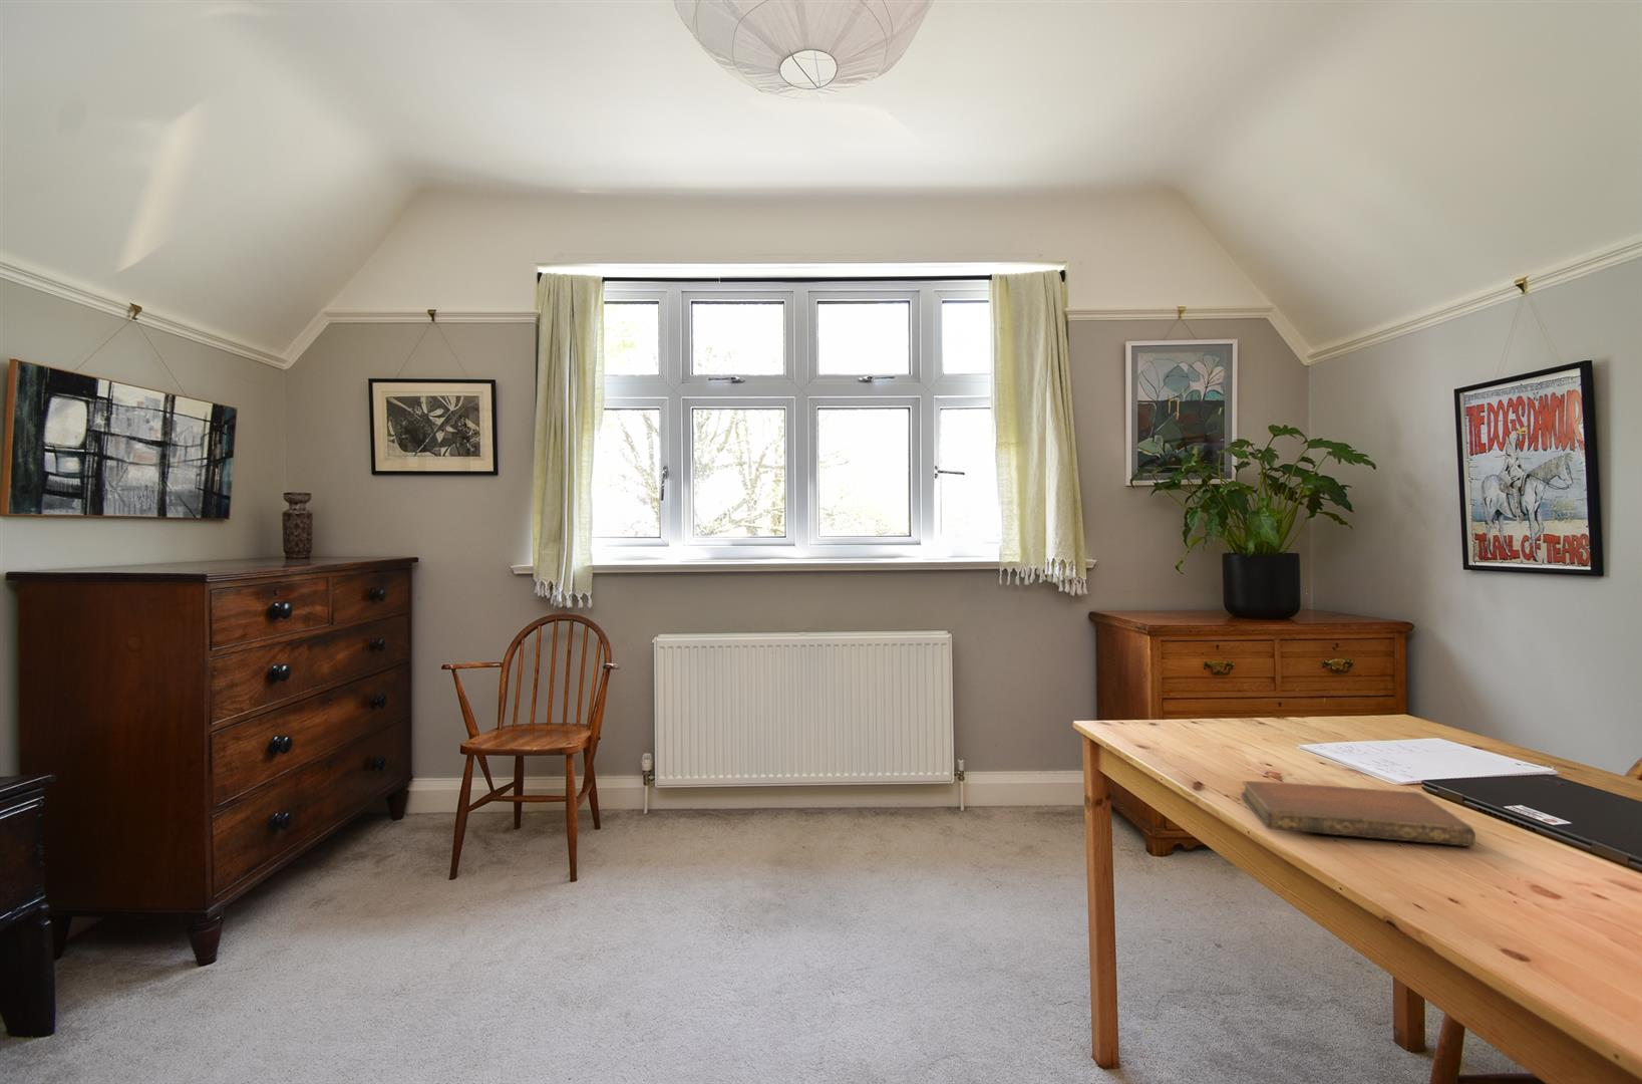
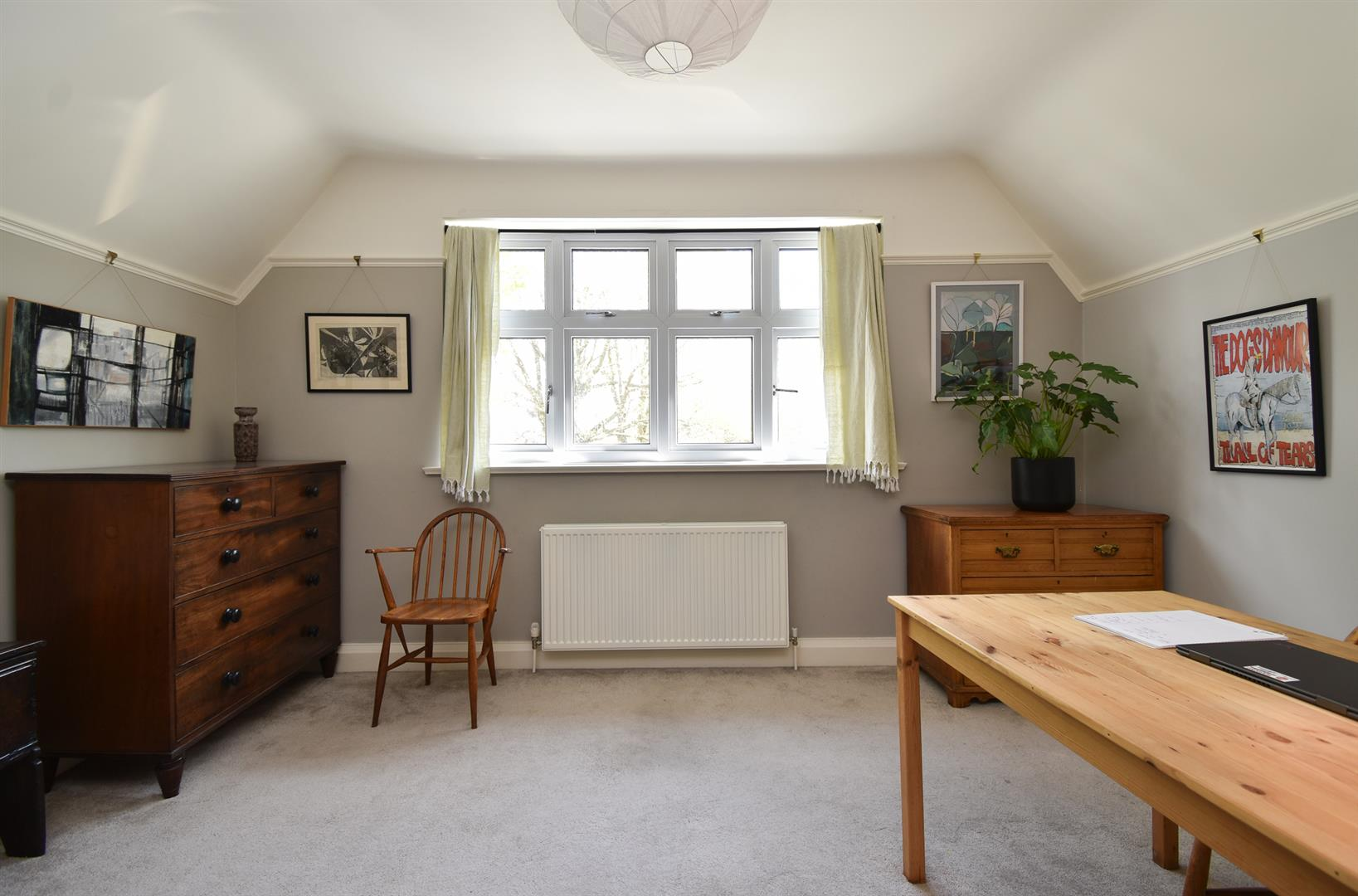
- notebook [1239,780,1476,847]
